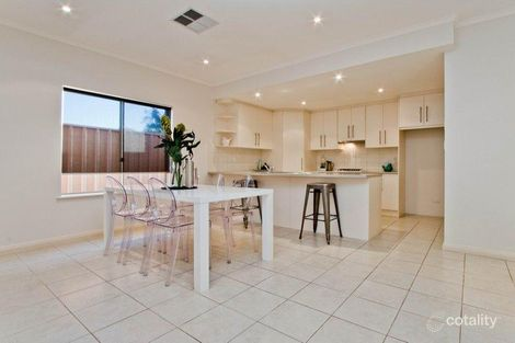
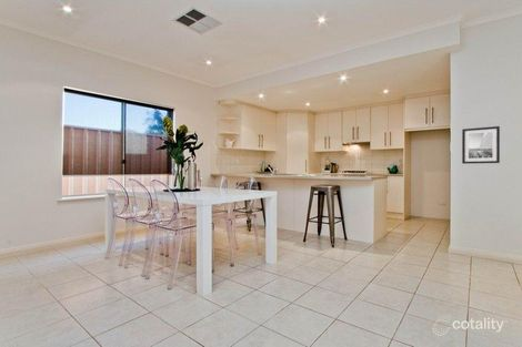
+ wall art [461,125,501,165]
